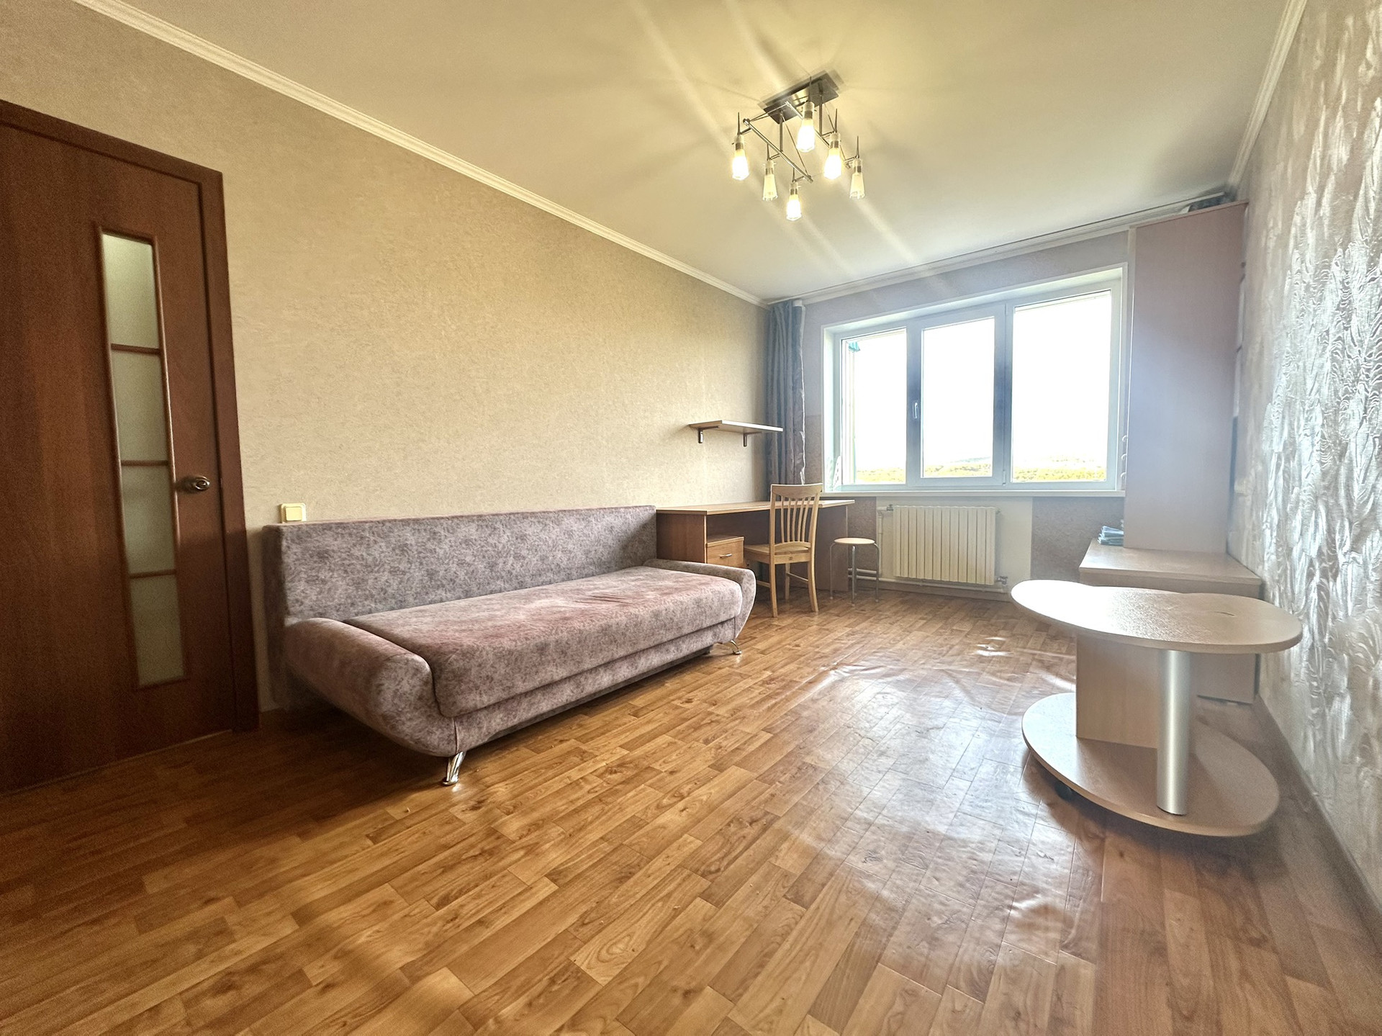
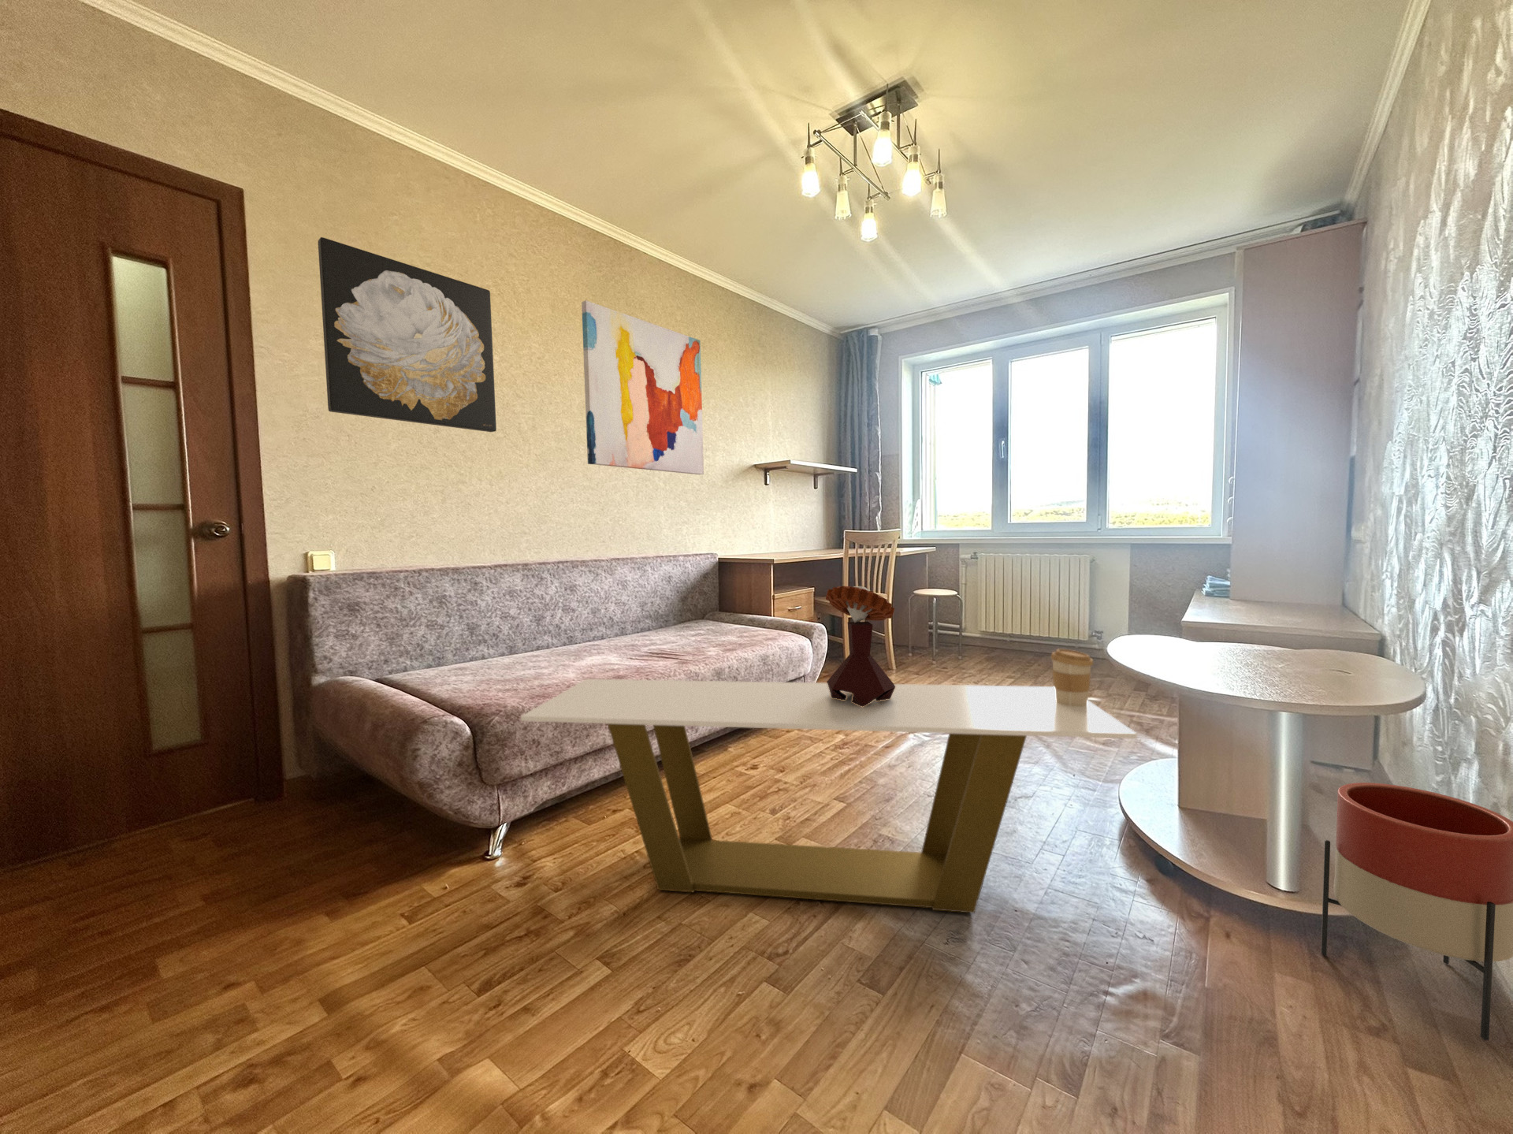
+ coffee cup [1050,648,1095,706]
+ mushroom [826,586,896,706]
+ coffee table [521,679,1138,914]
+ planter [1321,781,1513,1041]
+ wall art [580,299,704,475]
+ wall art [318,236,497,432]
